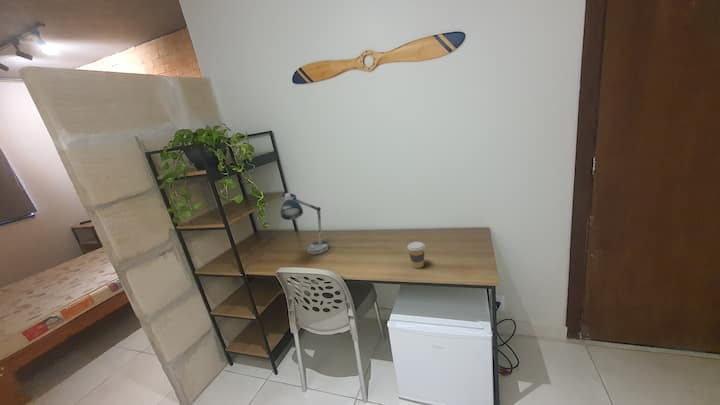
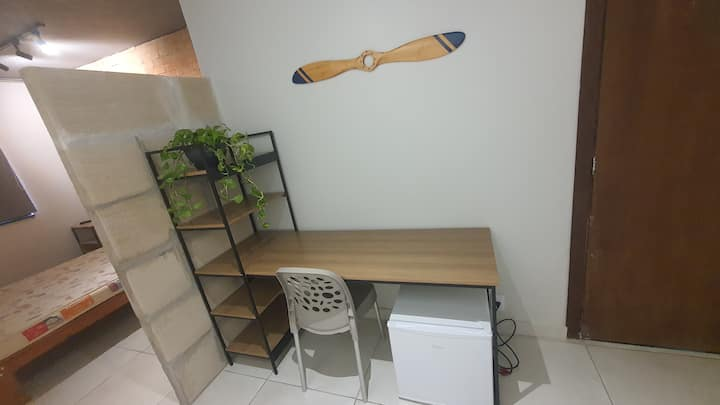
- desk lamp [280,192,330,255]
- coffee cup [407,241,426,269]
